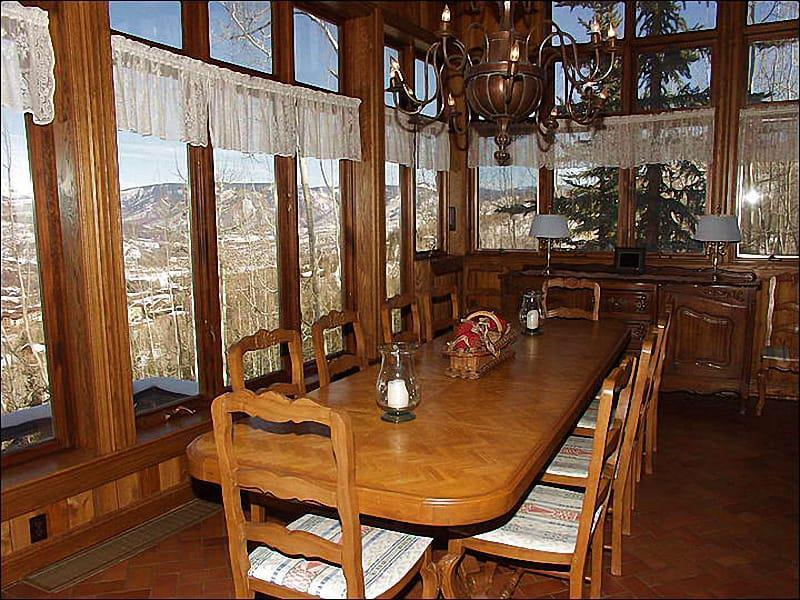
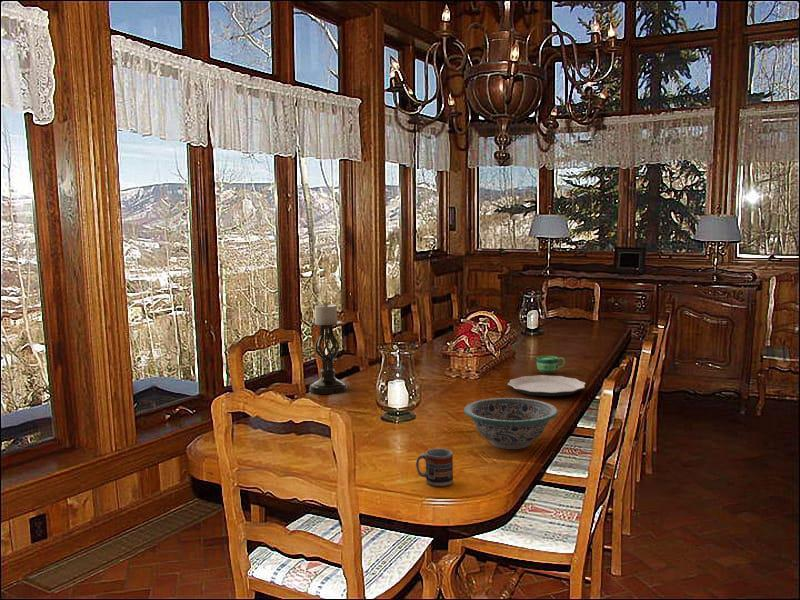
+ decorative bowl [463,397,559,450]
+ cup [415,448,454,487]
+ plate [507,374,587,397]
+ cup [536,355,566,374]
+ candle holder [308,301,348,395]
